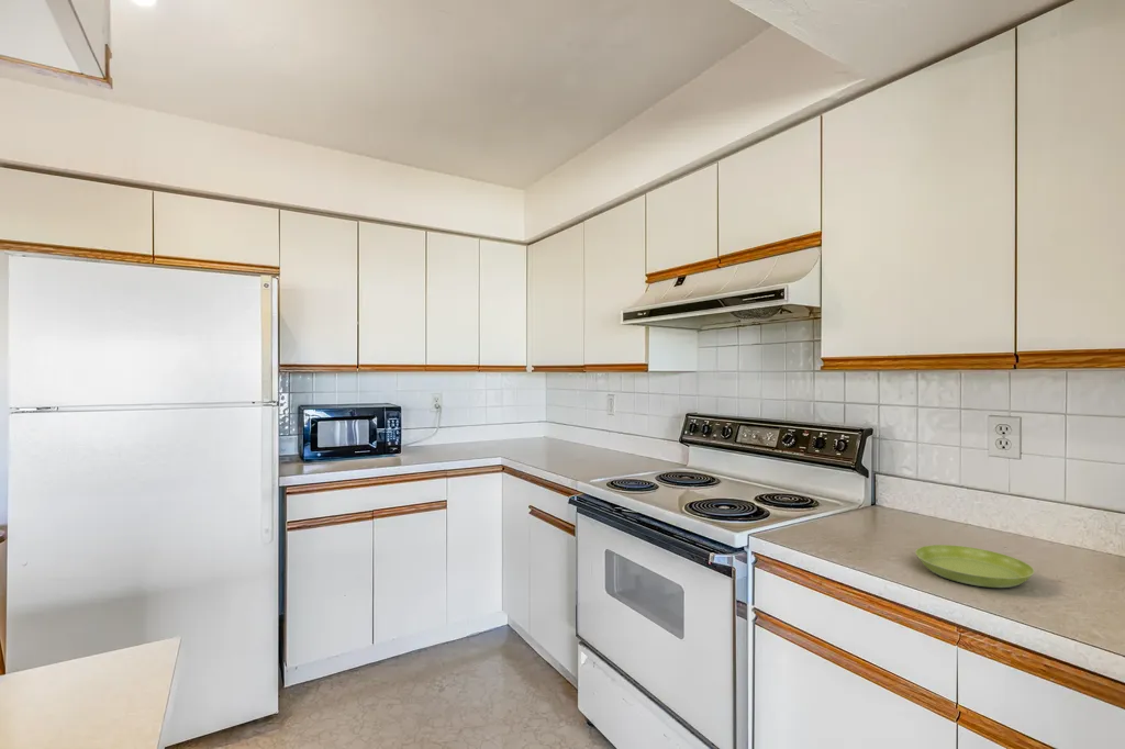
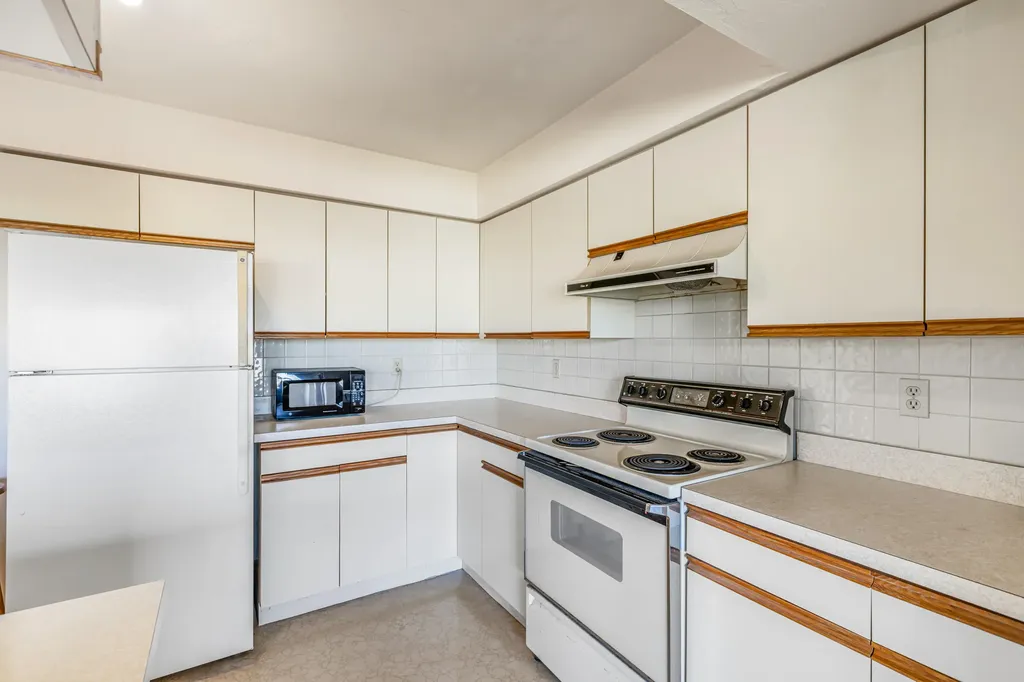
- saucer [914,544,1036,589]
